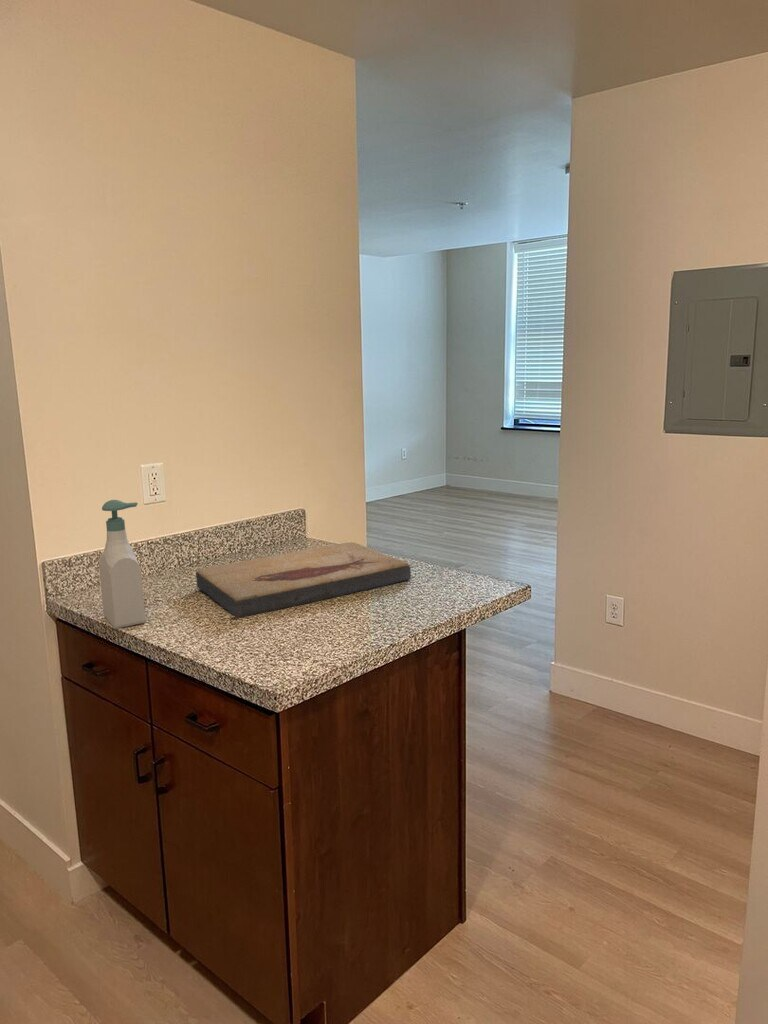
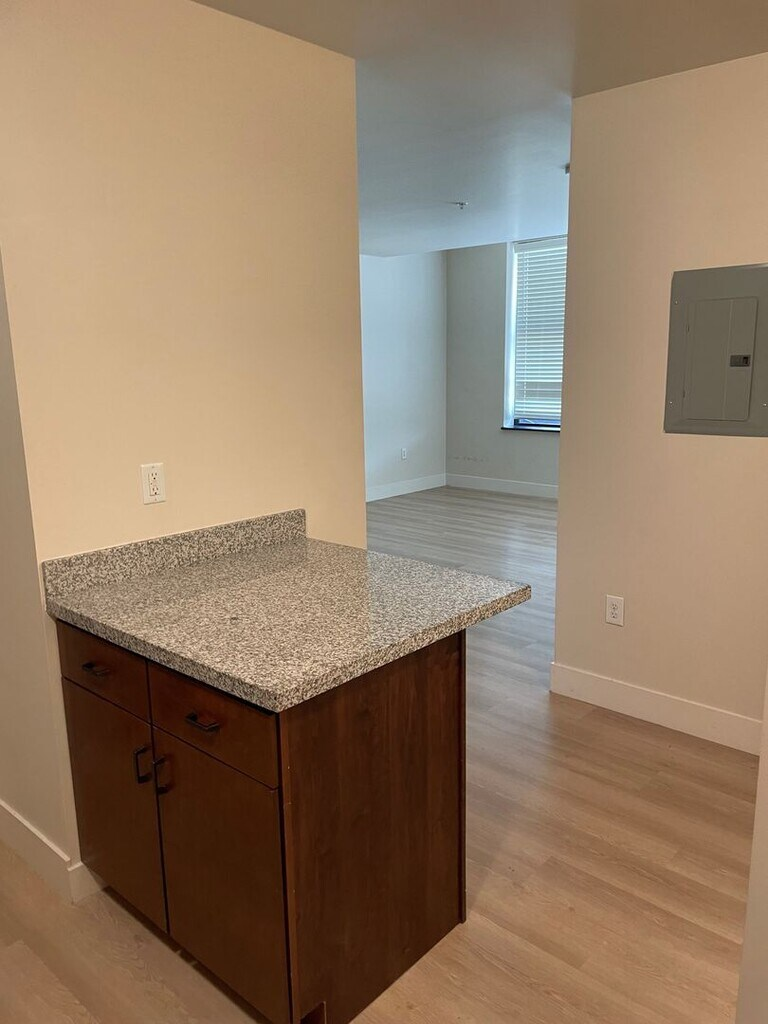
- soap bottle [98,499,146,630]
- fish fossil [195,541,412,619]
